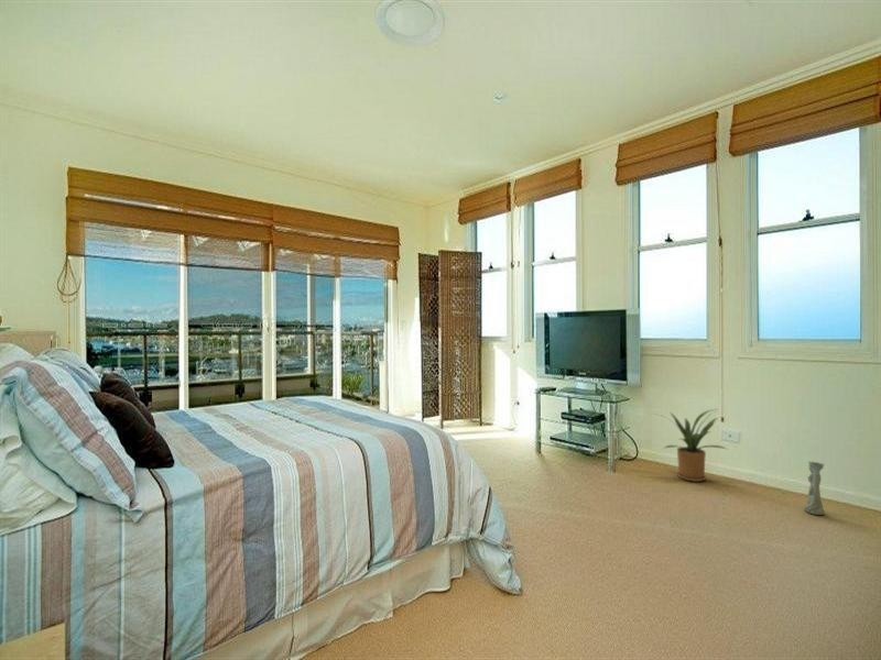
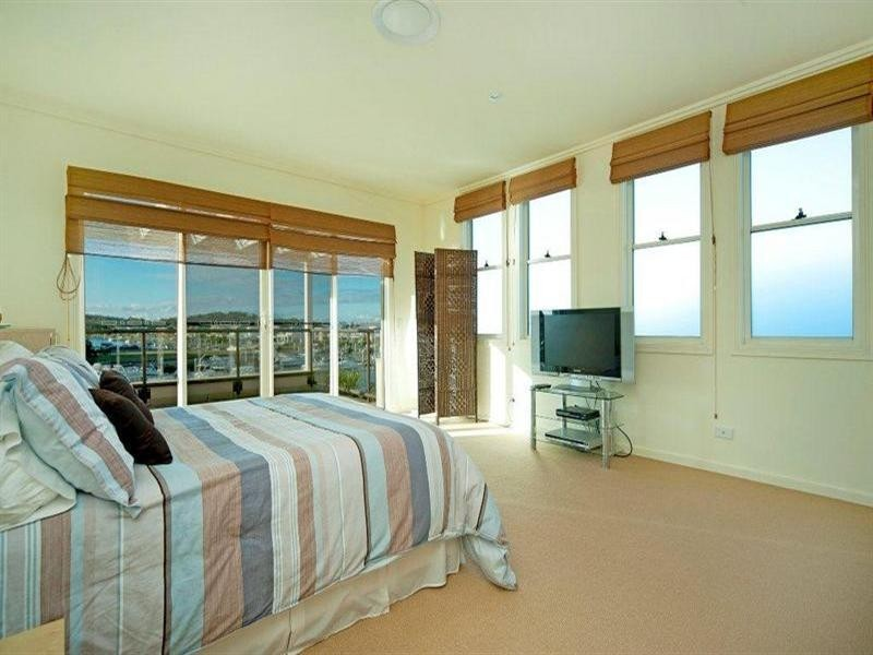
- house plant [653,408,729,483]
- vase [803,461,826,516]
